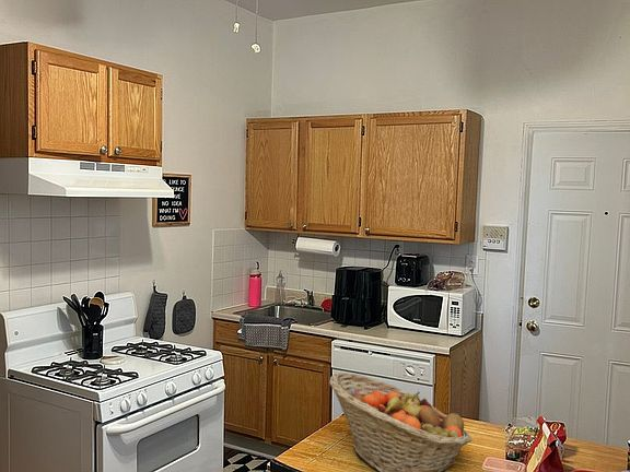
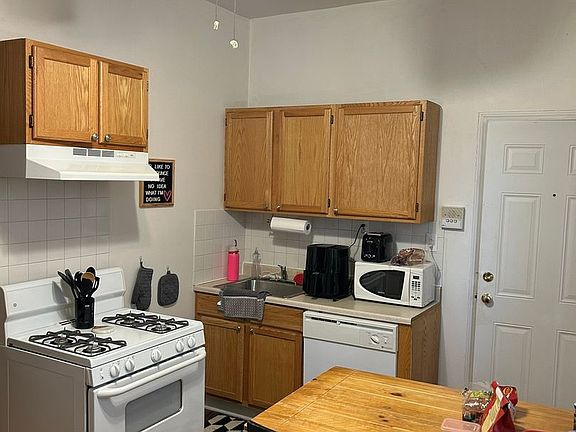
- fruit basket [328,371,472,472]
